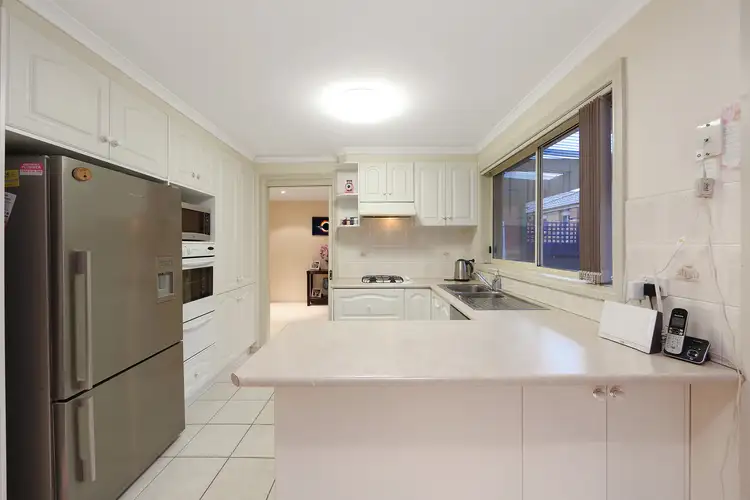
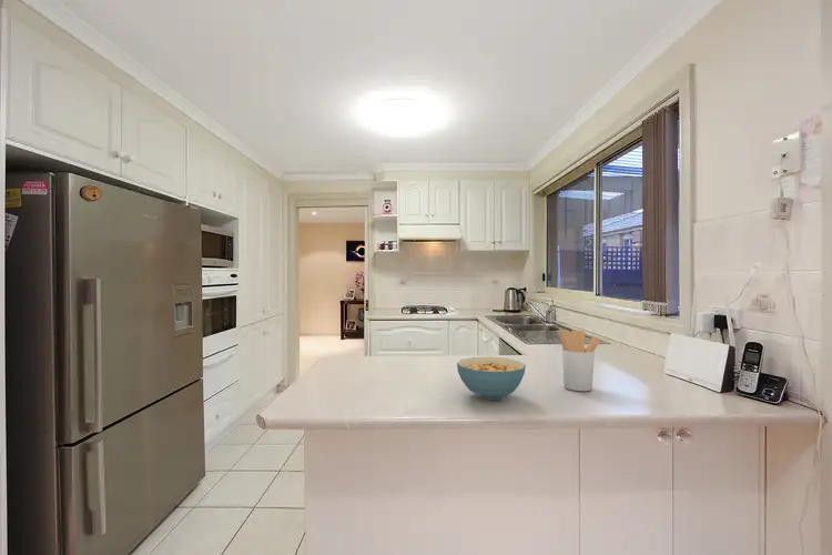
+ utensil holder [558,329,601,392]
+ cereal bowl [456,356,527,401]
